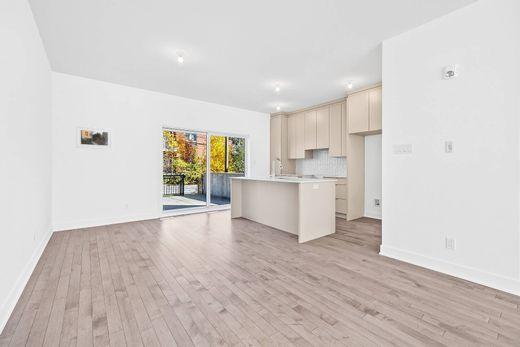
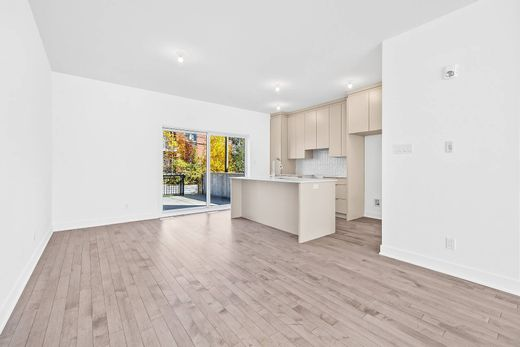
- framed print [75,125,113,150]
